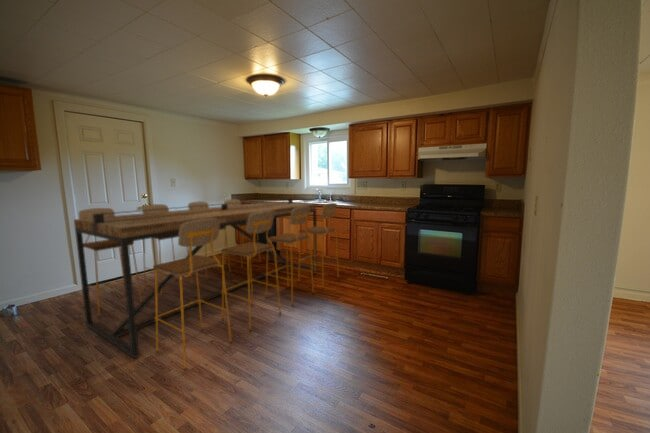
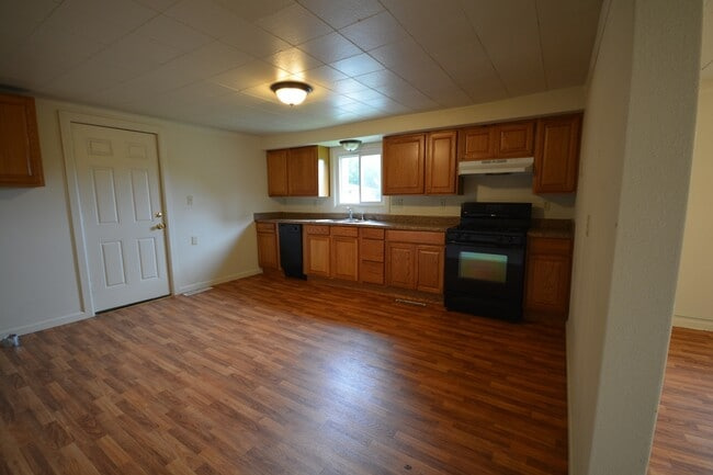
- dining table [73,197,340,372]
